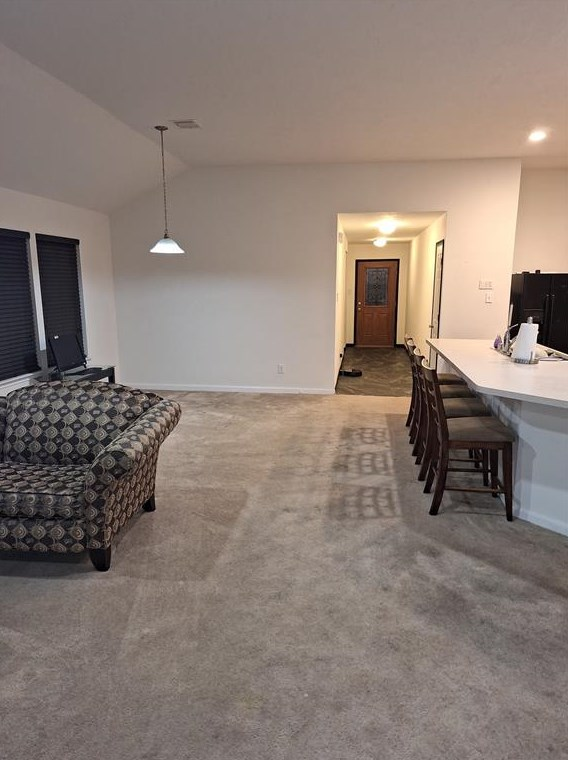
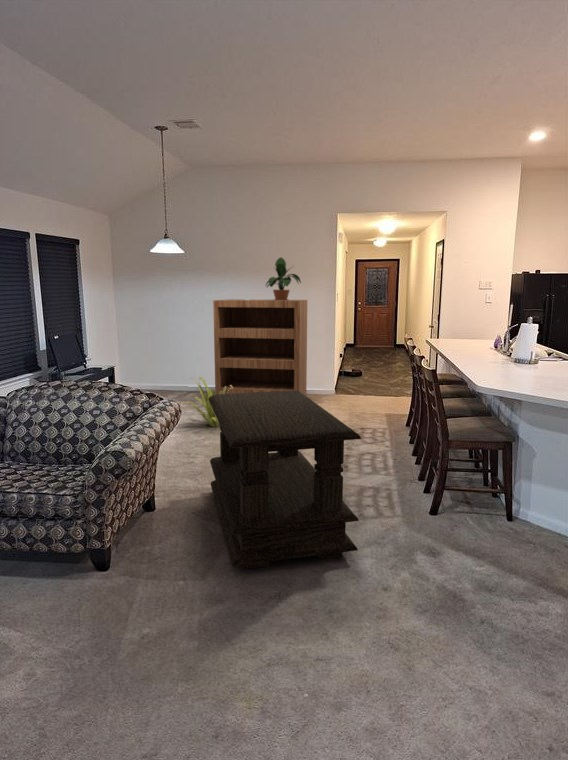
+ coffee table [208,390,362,570]
+ bookshelf [212,298,308,396]
+ potted plant [265,256,302,301]
+ decorative plant [179,376,233,428]
